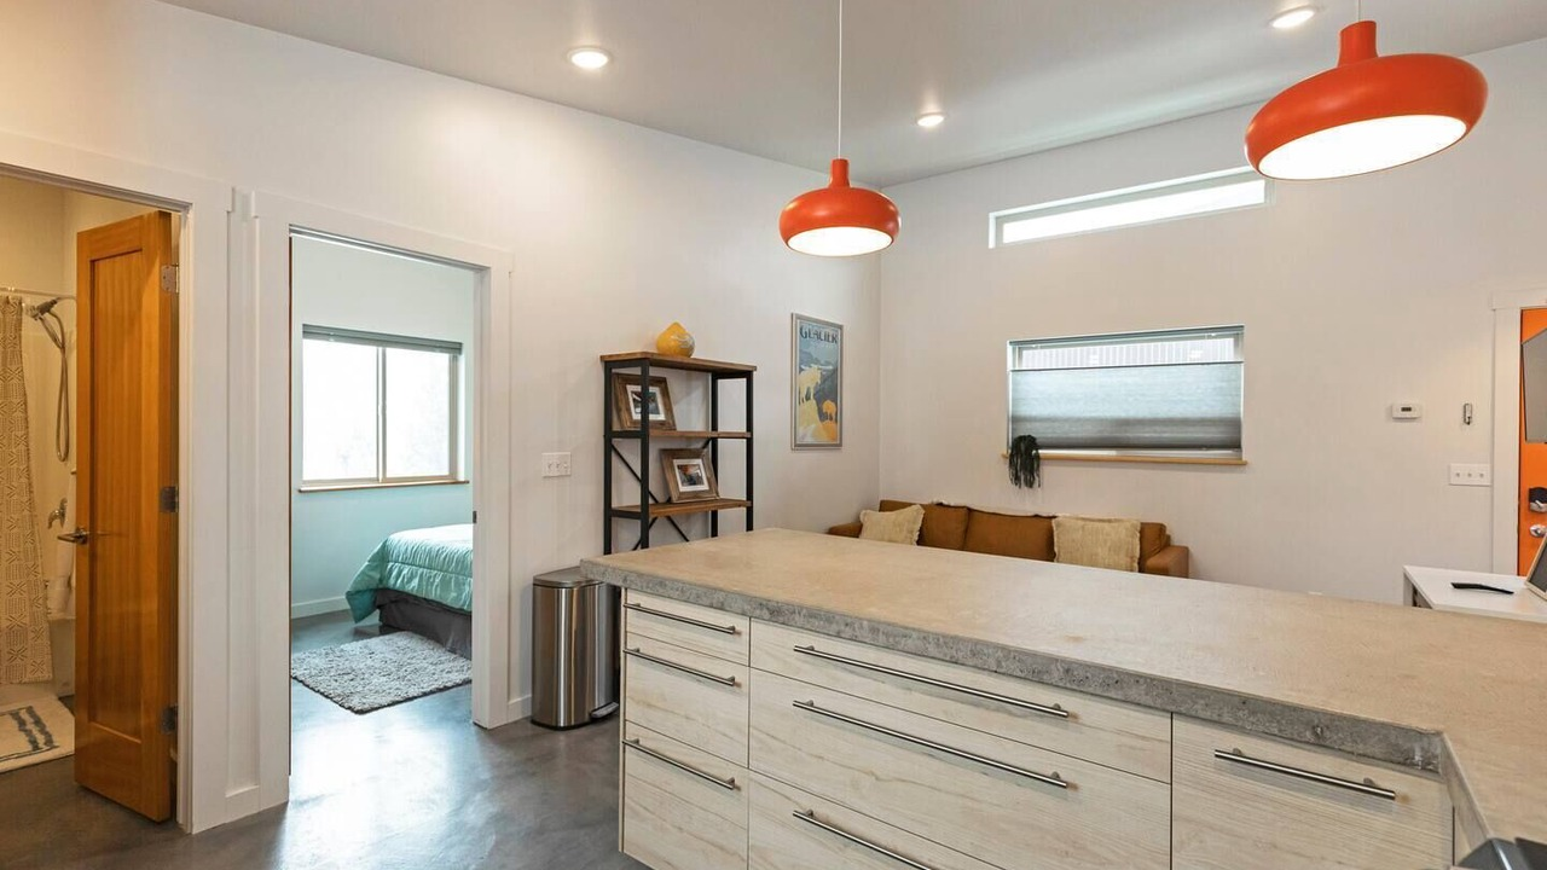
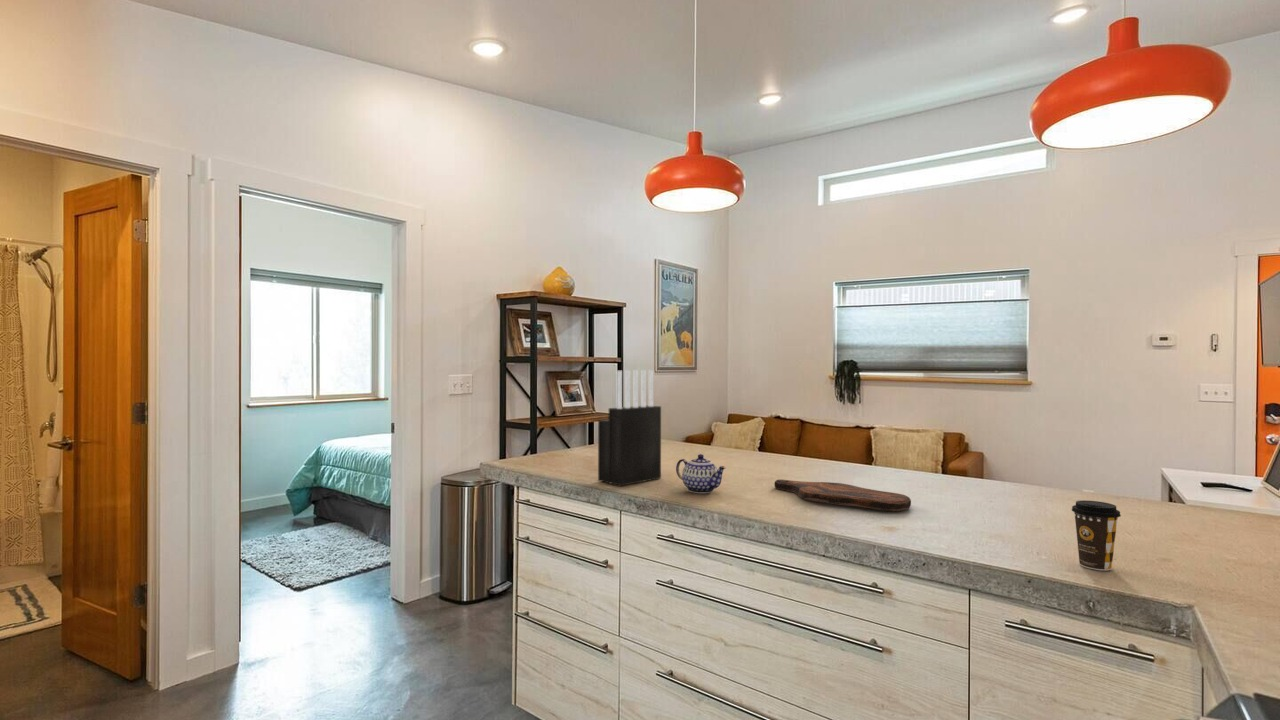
+ coffee cup [1071,499,1122,571]
+ teapot [675,453,727,494]
+ knife block [597,369,662,487]
+ cutting board [773,479,912,512]
